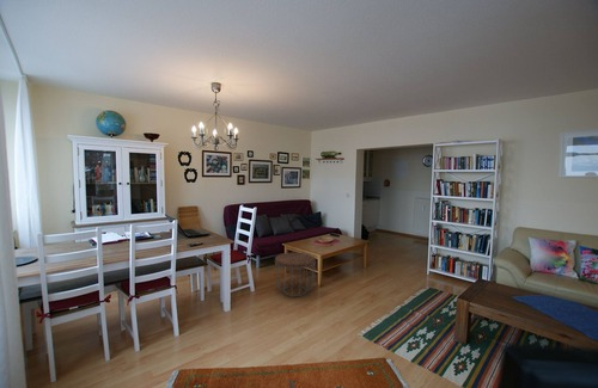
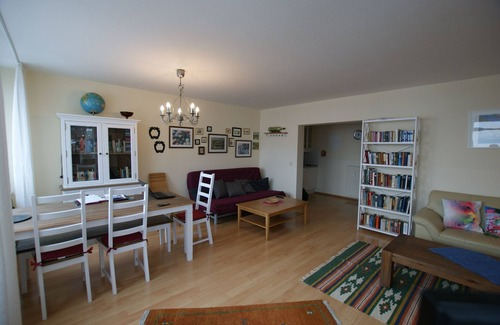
- side table [274,252,316,298]
